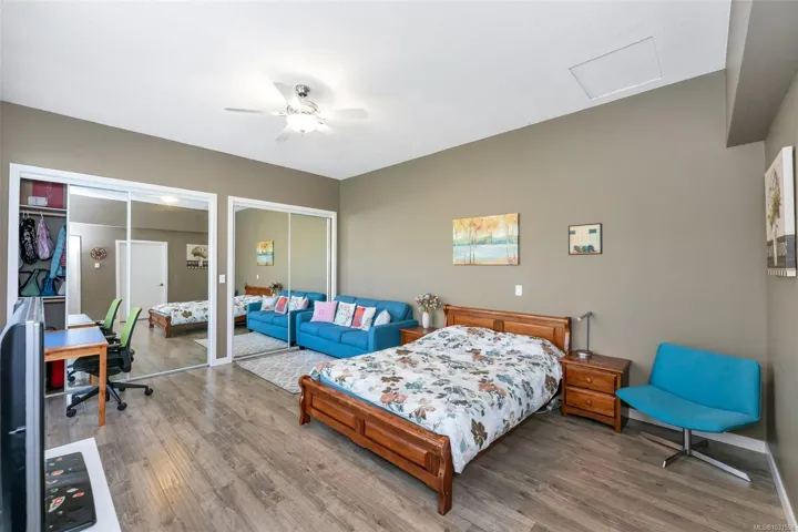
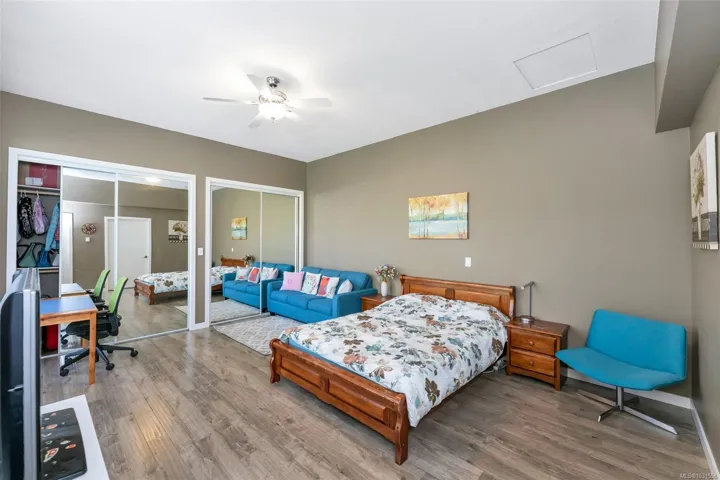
- wall art [567,222,604,256]
